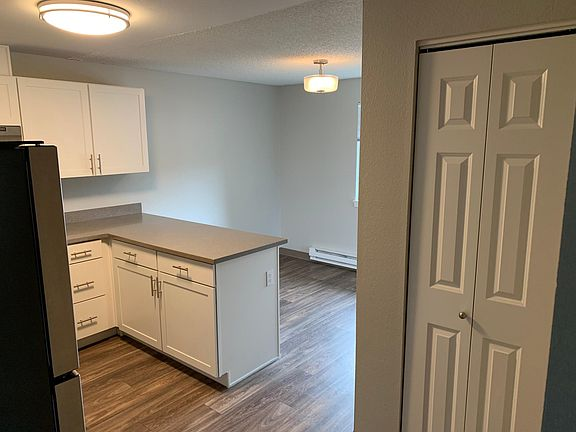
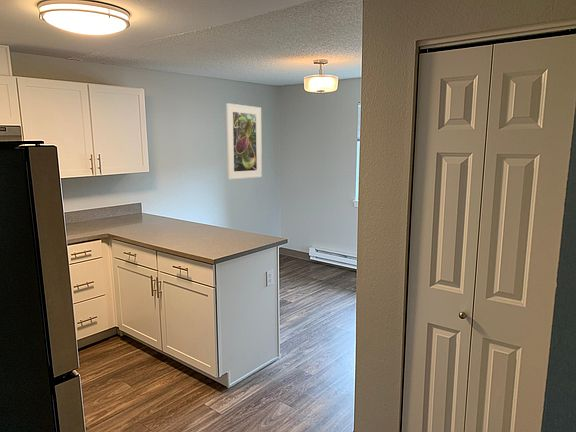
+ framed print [225,102,263,180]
